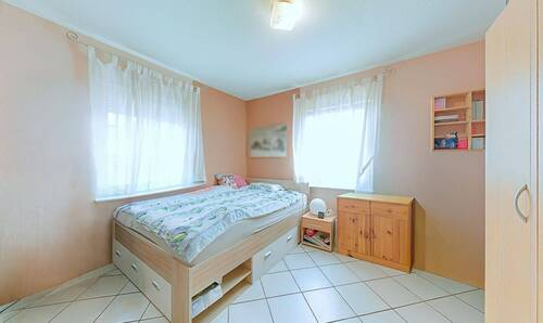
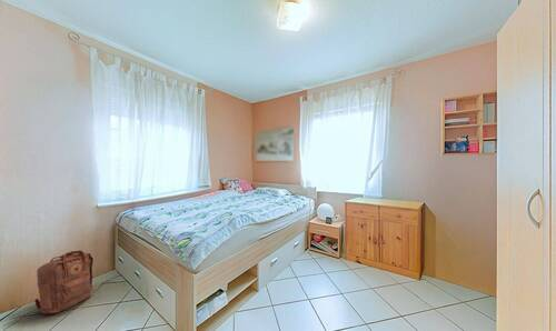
+ backpack [33,249,95,314]
